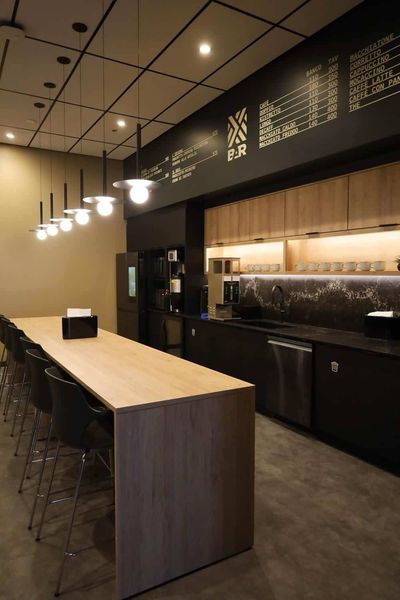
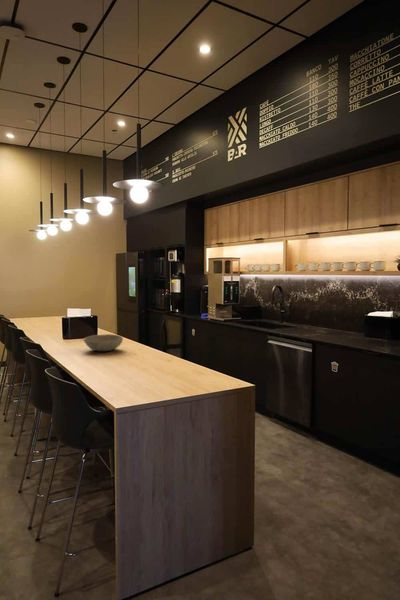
+ bowl [83,333,124,352]
